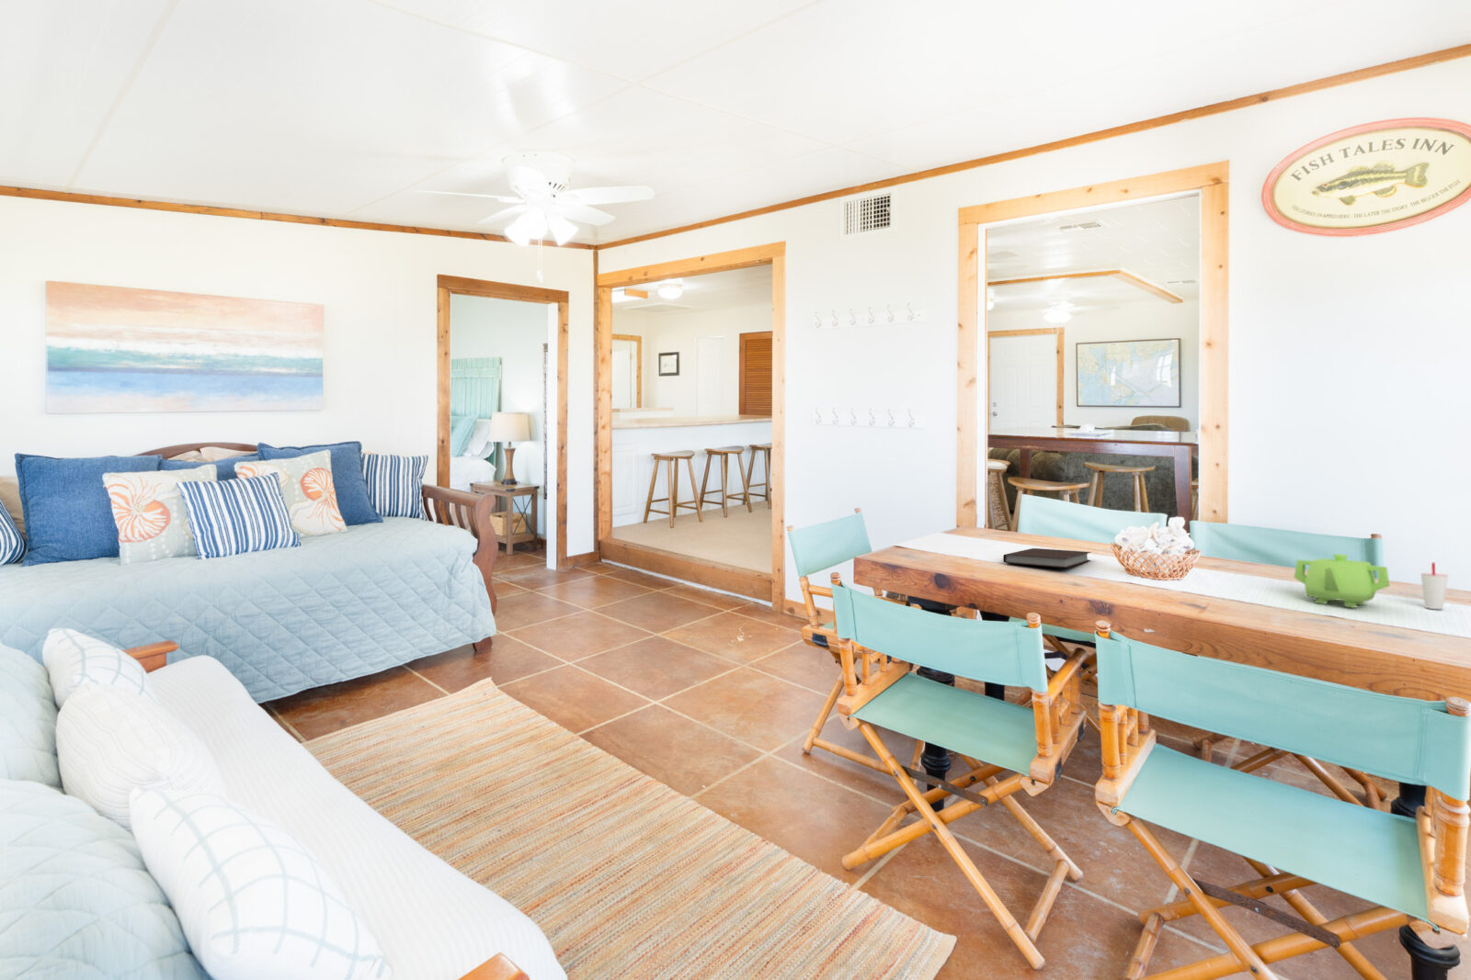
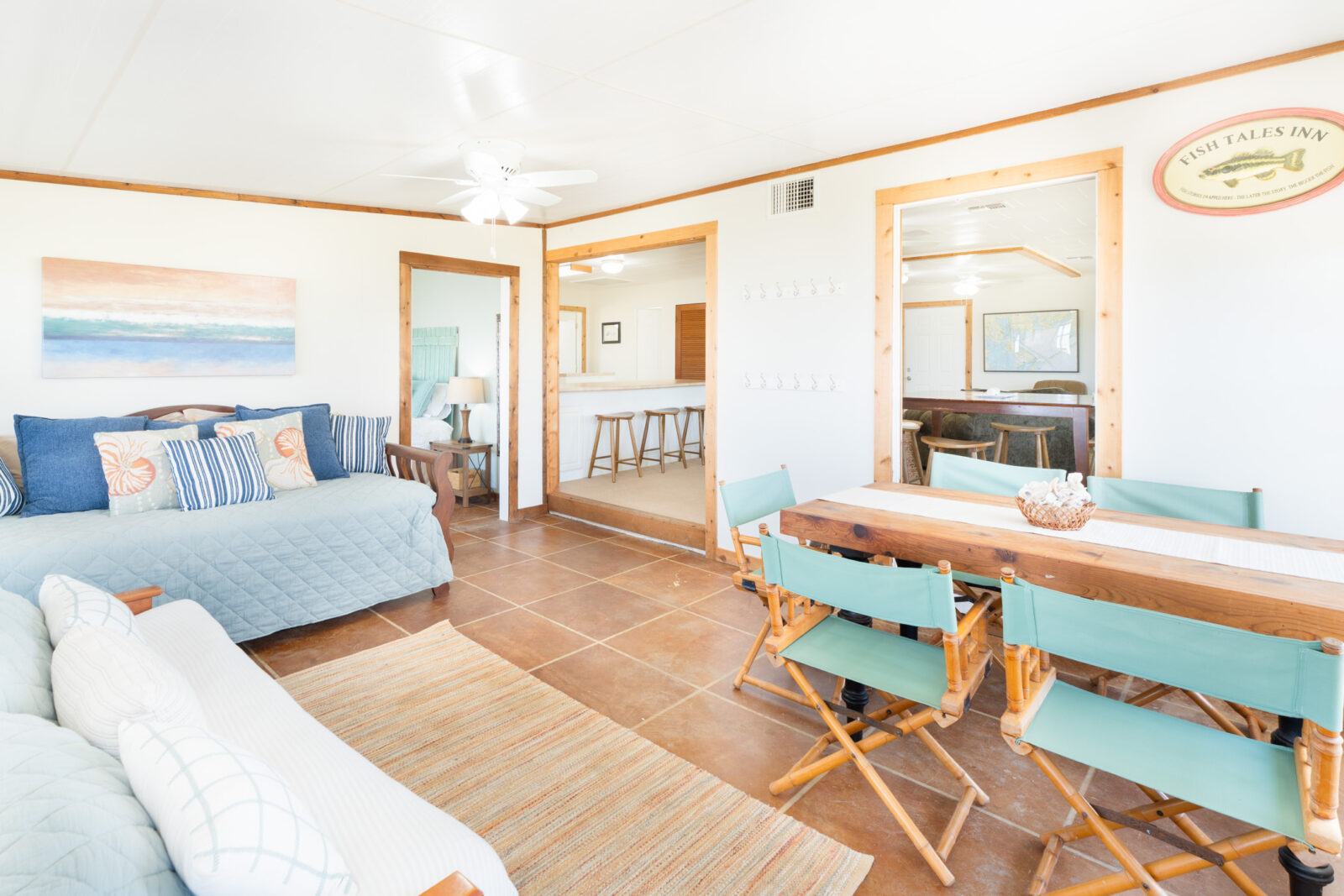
- cup [1420,561,1450,610]
- teapot [1294,553,1391,608]
- notebook [1003,547,1092,569]
